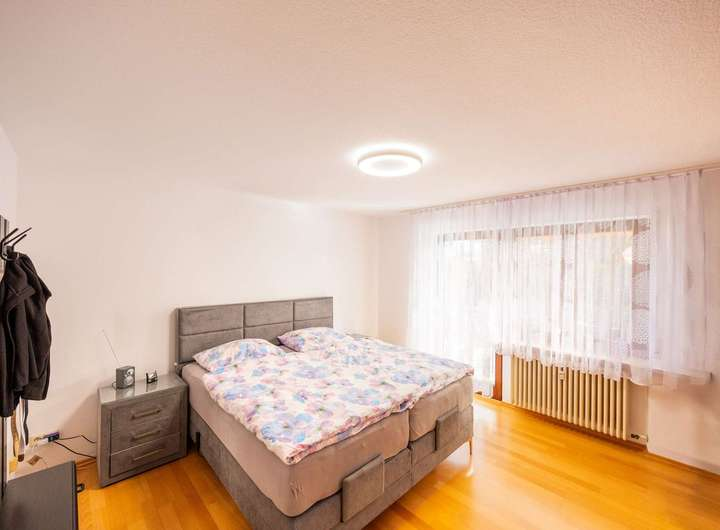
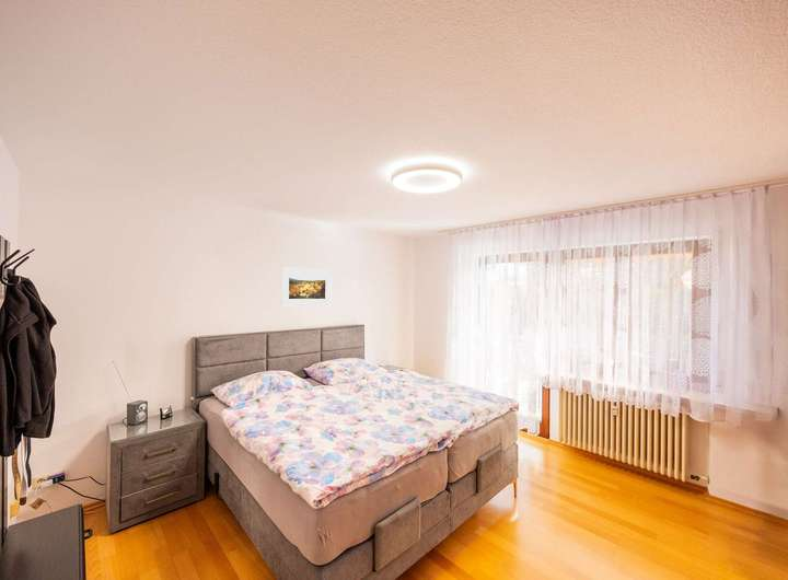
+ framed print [280,266,333,306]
